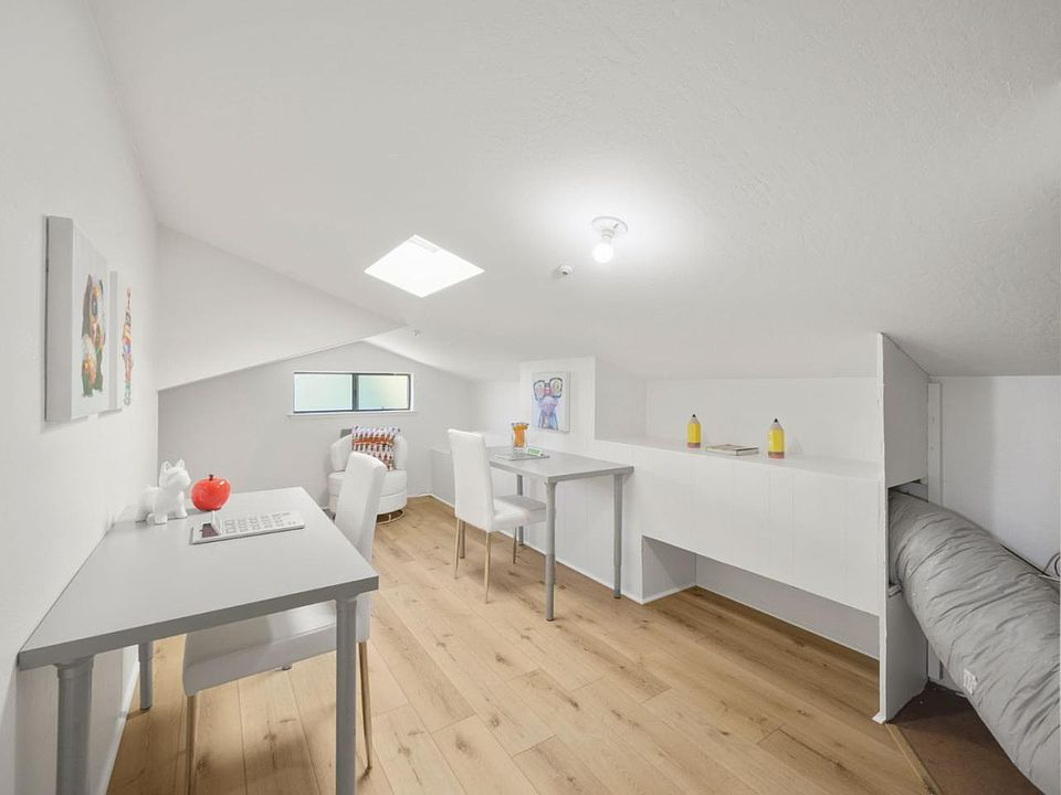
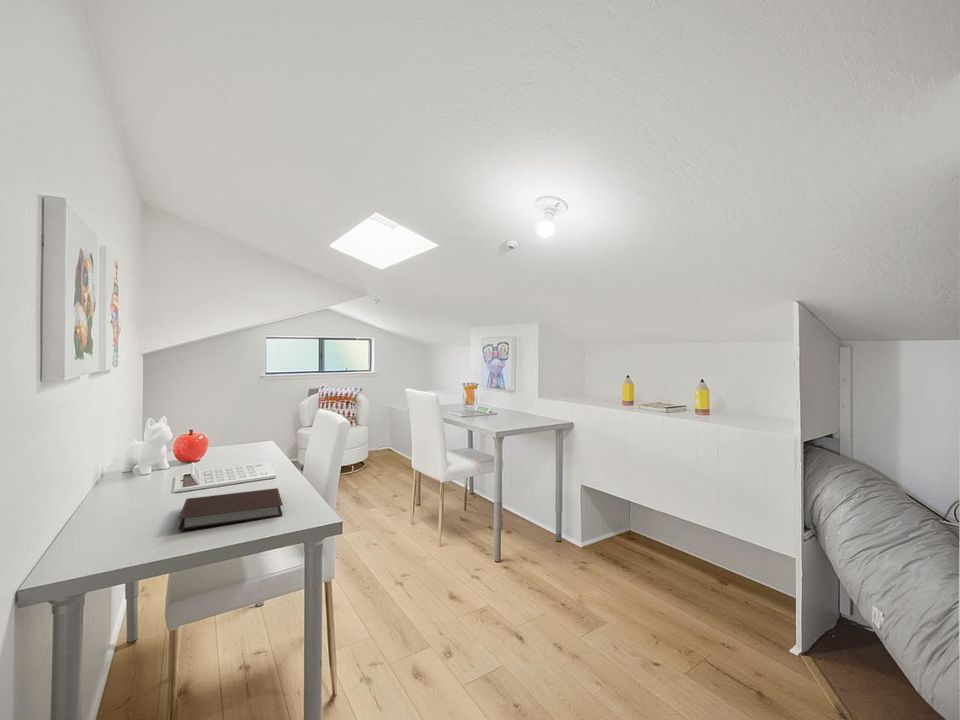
+ notebook [177,487,284,531]
